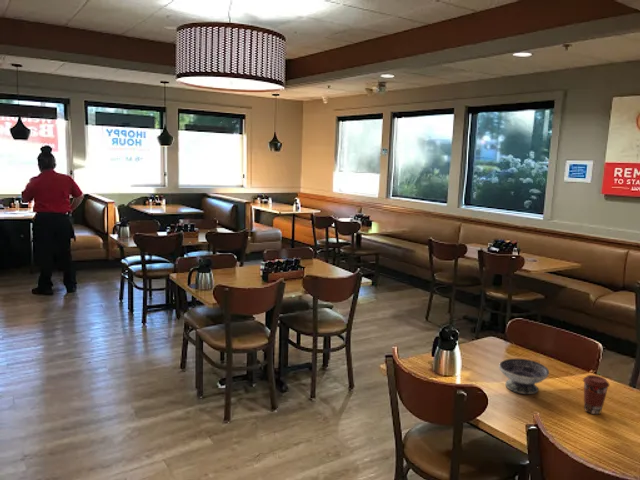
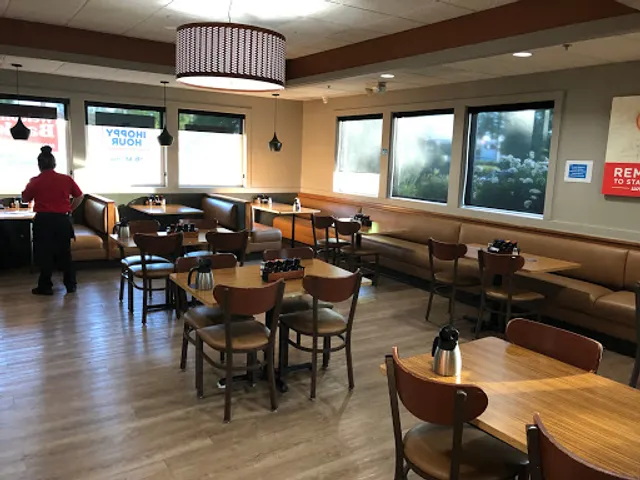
- coffee cup [582,374,611,415]
- bowl [498,358,550,395]
